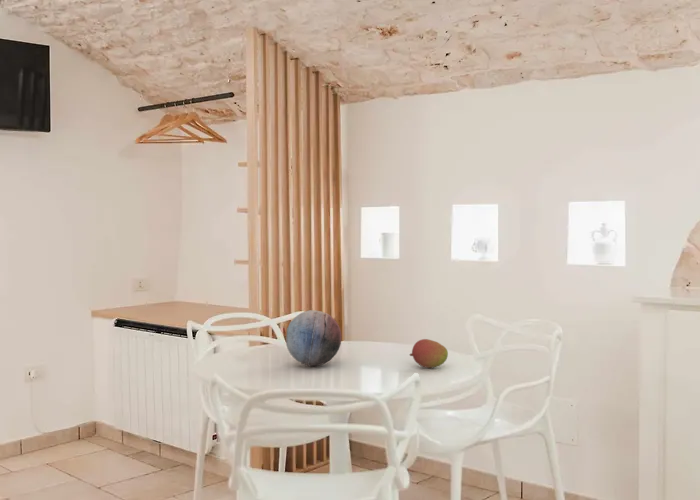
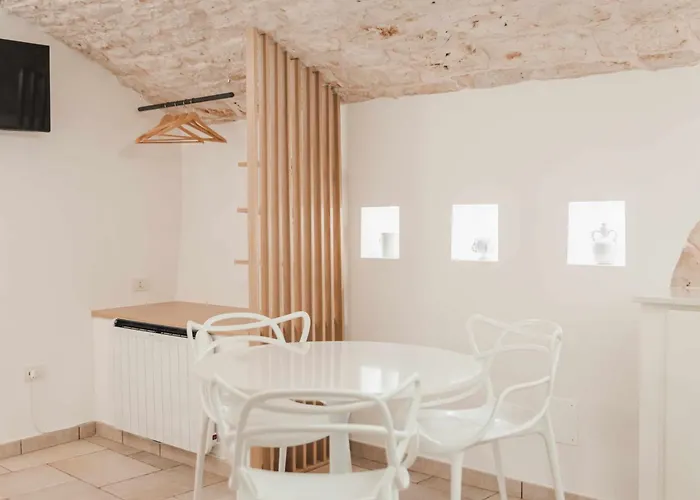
- decorative orb [285,309,343,367]
- fruit [409,338,449,369]
